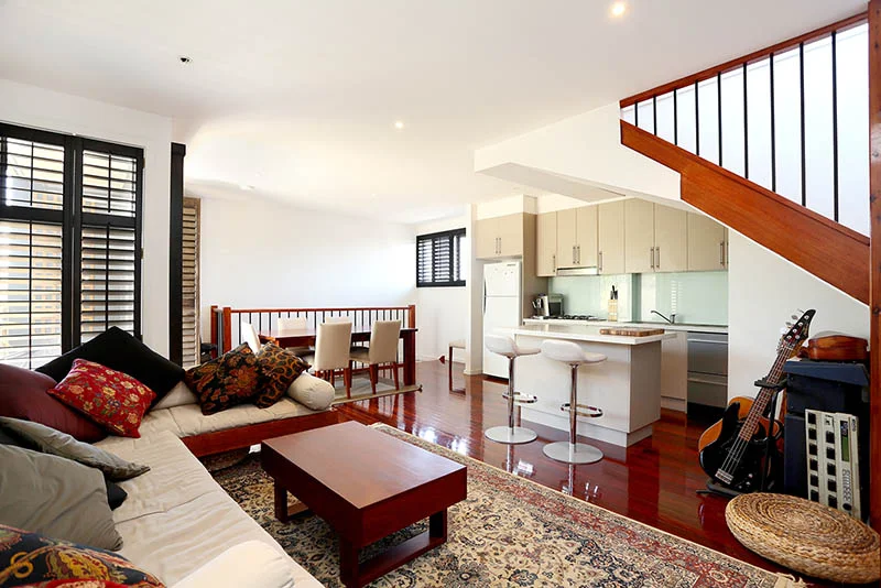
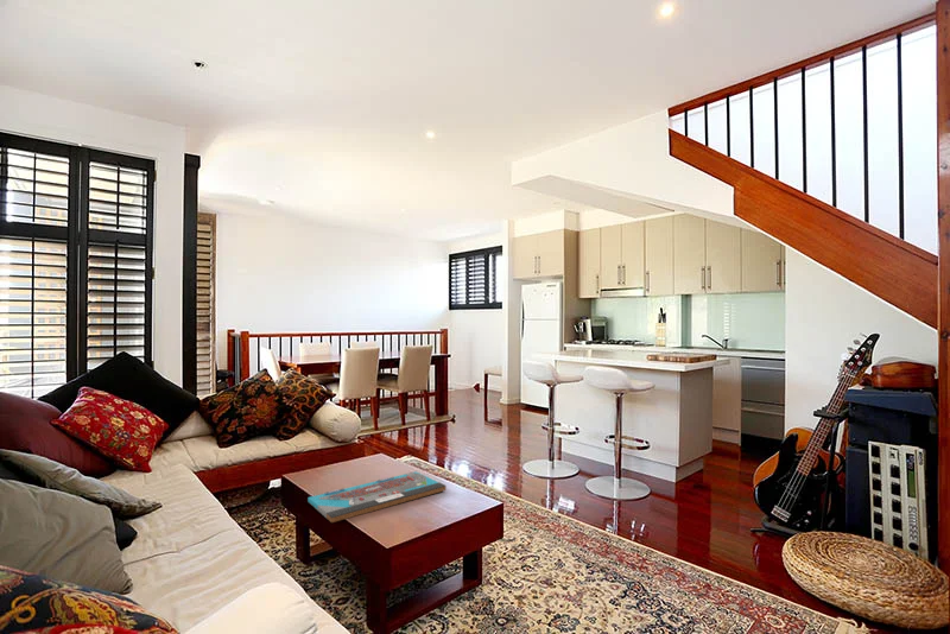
+ board game [306,470,448,524]
